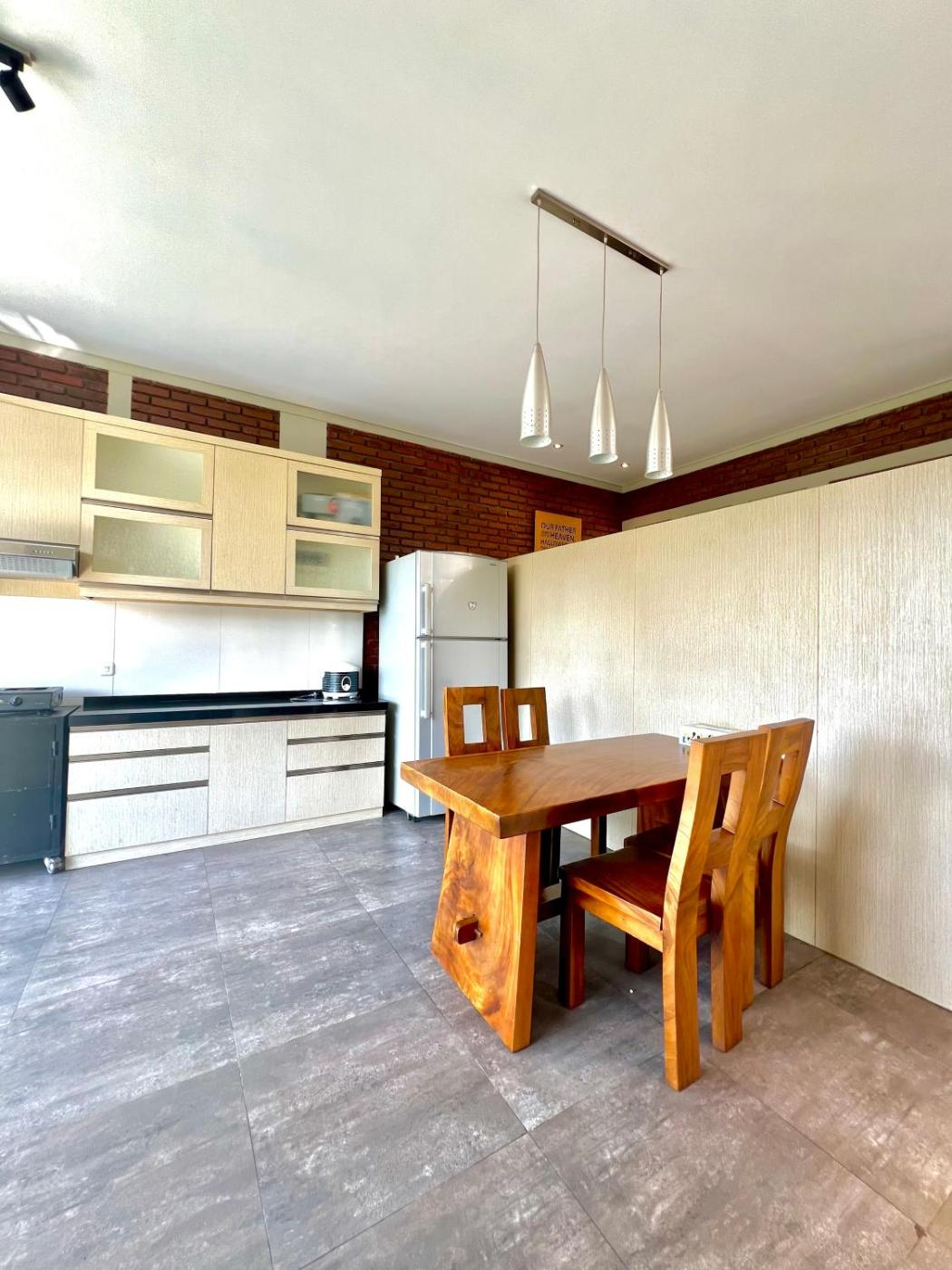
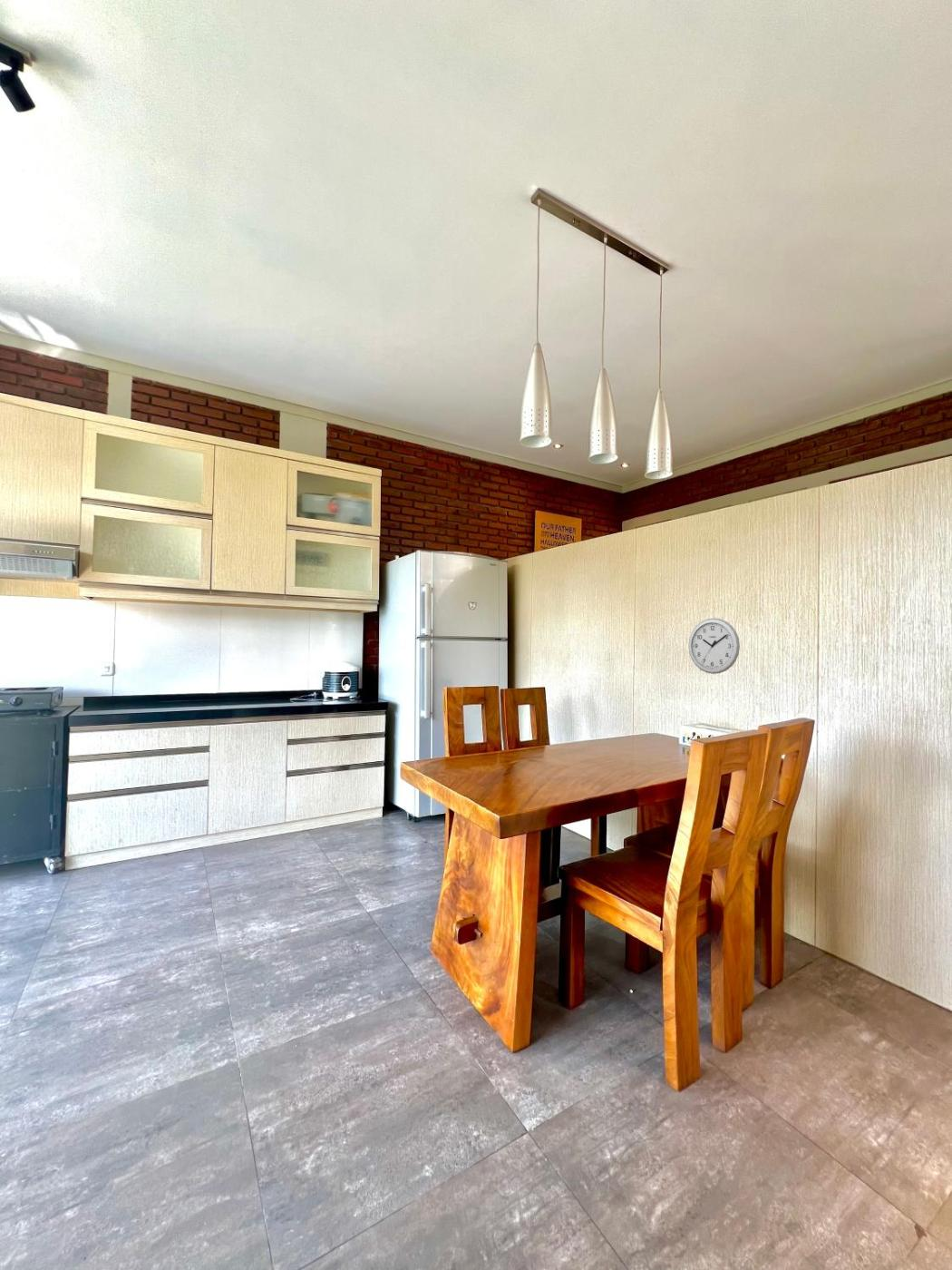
+ wall clock [688,617,741,675]
